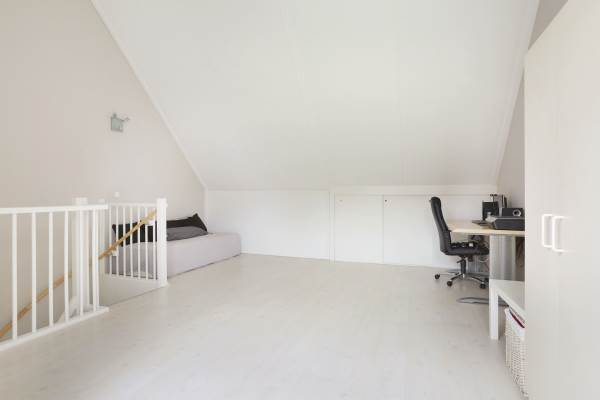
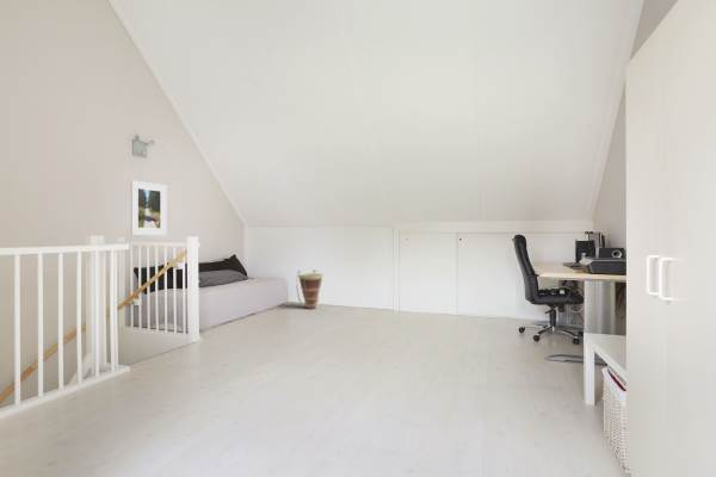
+ basket [296,268,323,310]
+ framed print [130,180,167,236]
